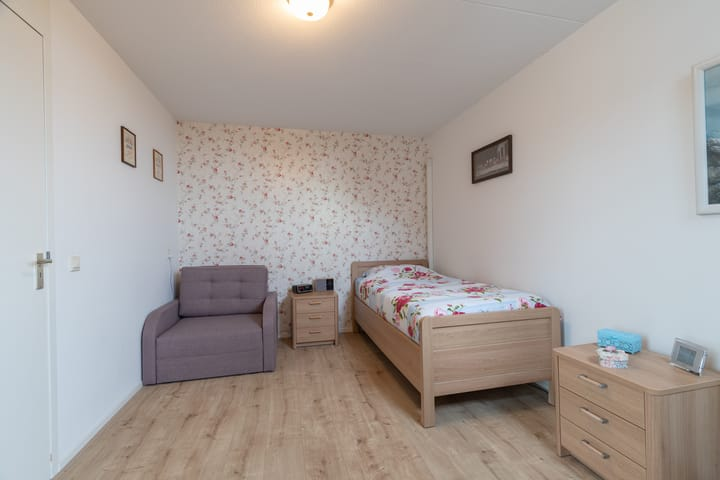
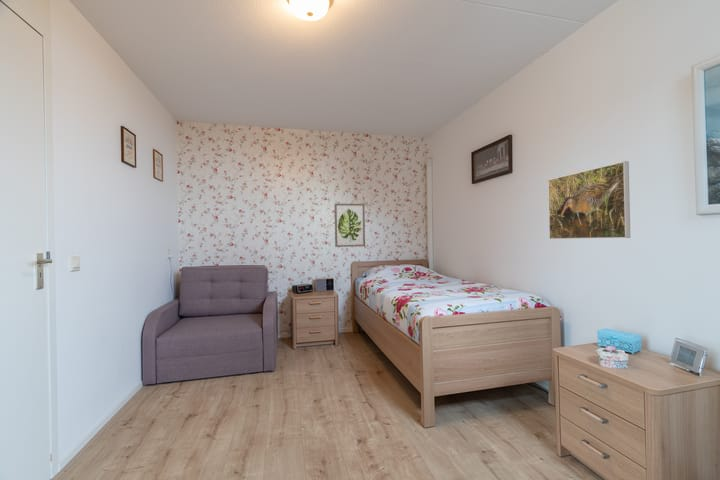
+ wall art [334,203,366,248]
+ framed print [547,160,631,240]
